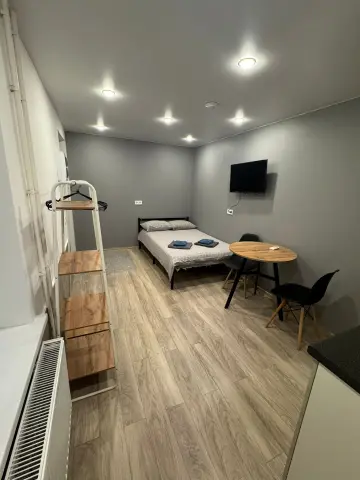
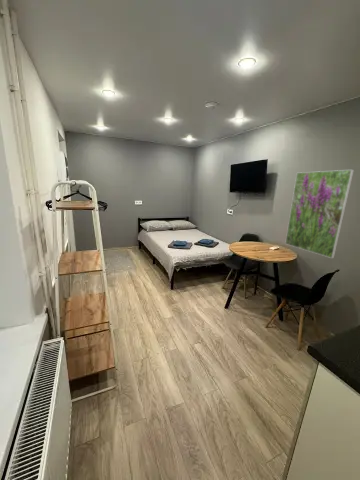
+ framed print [284,169,355,259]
